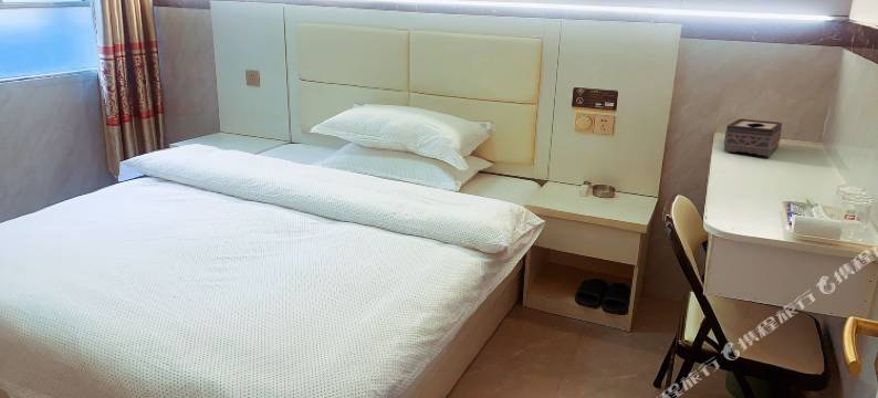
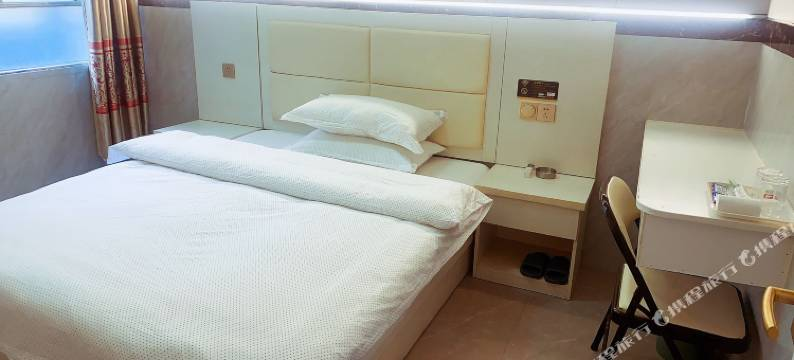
- tissue box [723,118,783,157]
